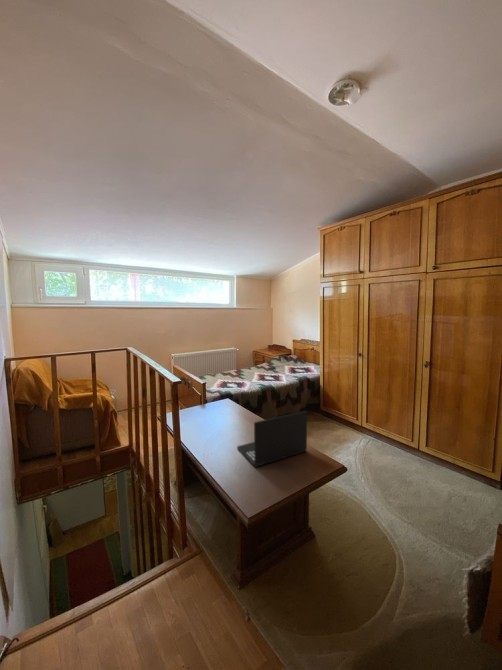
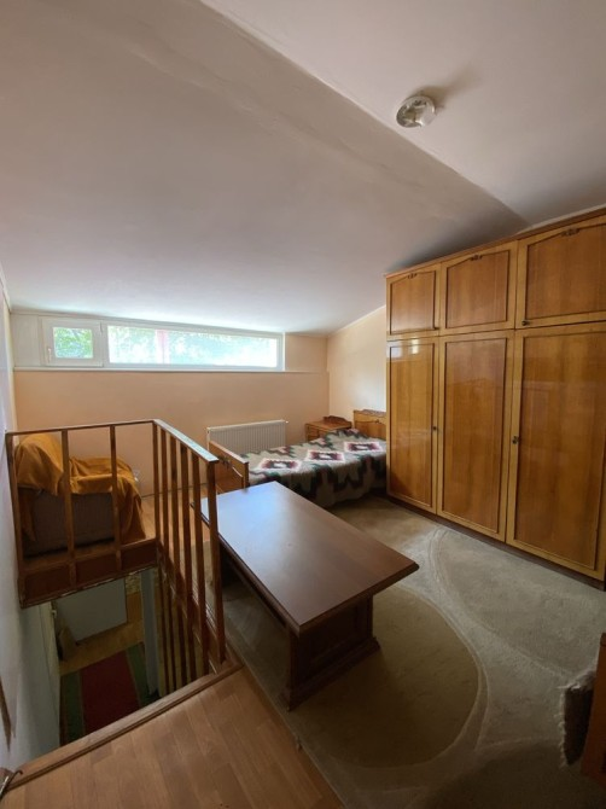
- laptop [236,410,308,468]
